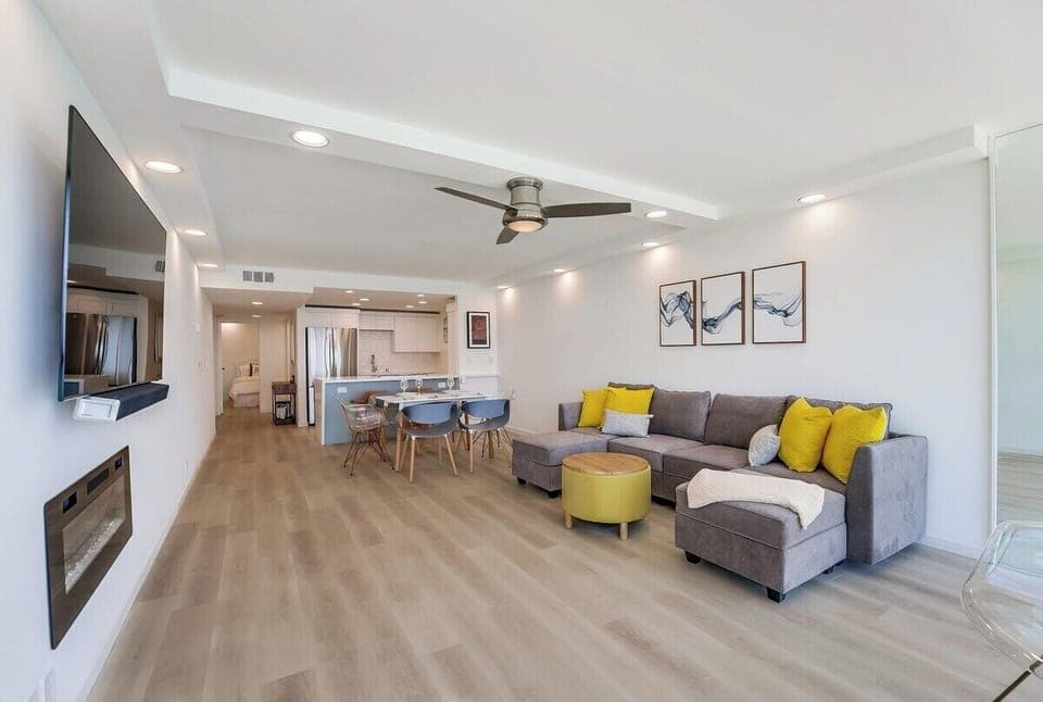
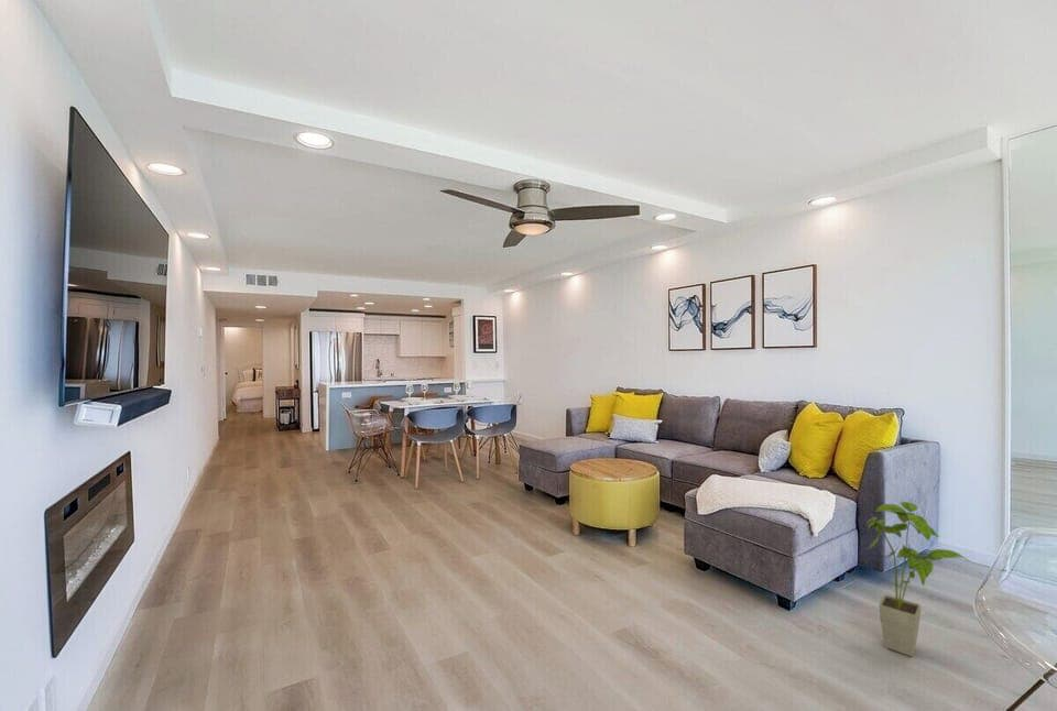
+ house plant [865,501,970,657]
